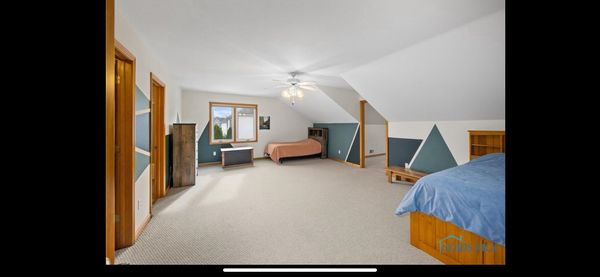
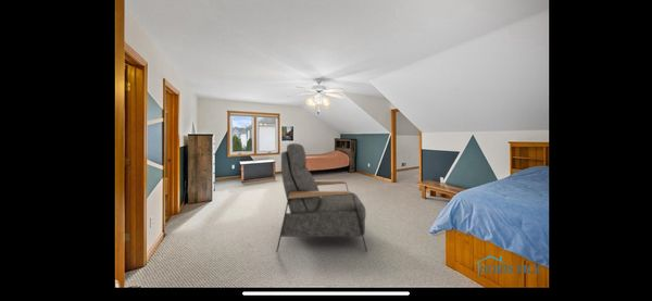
+ chair [275,142,368,253]
